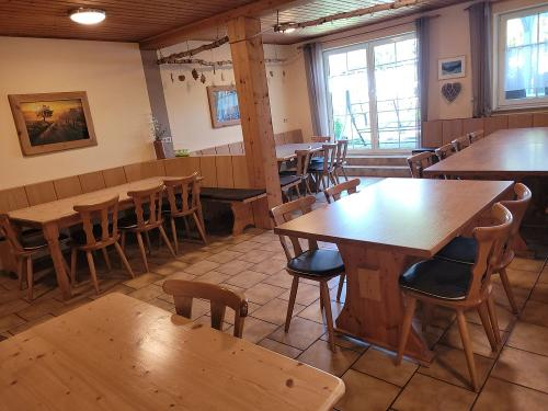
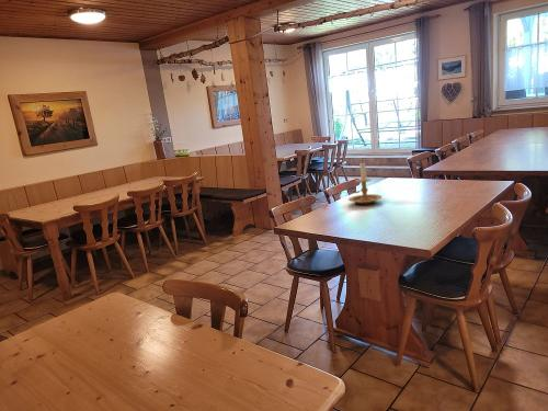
+ candle holder [347,160,384,205]
